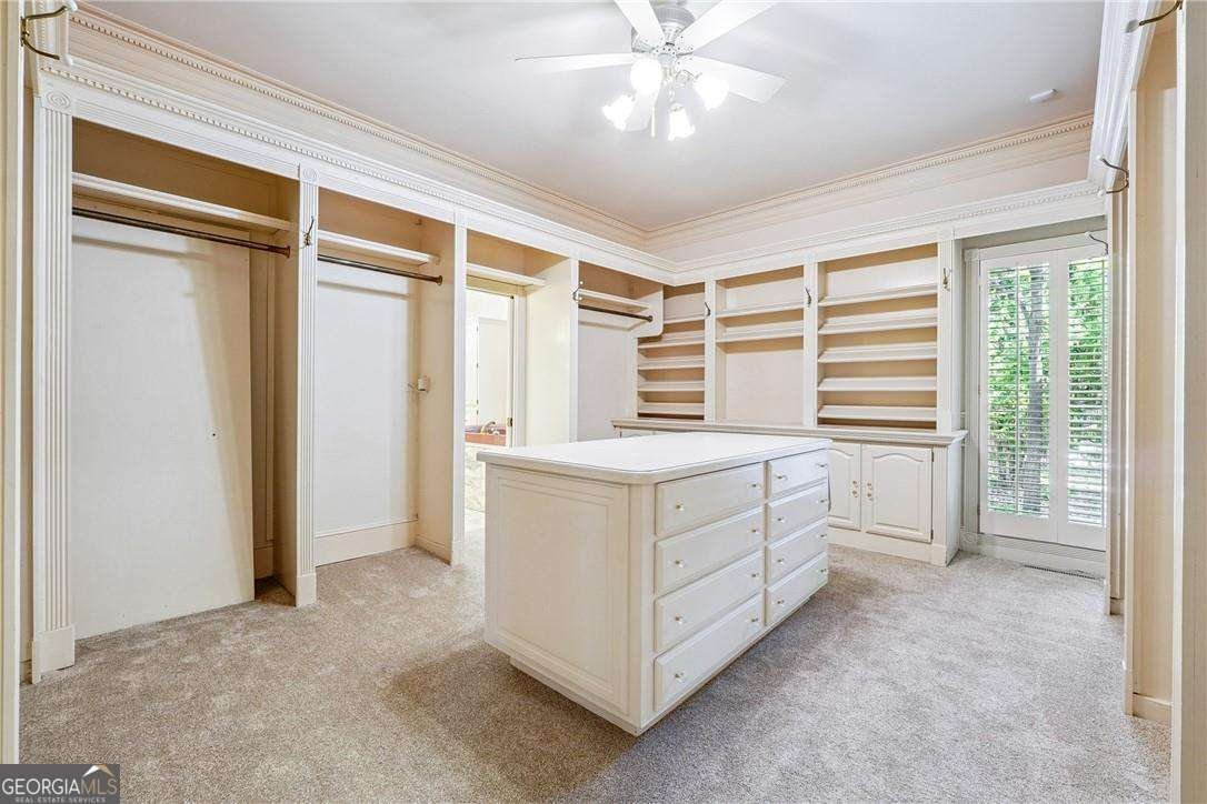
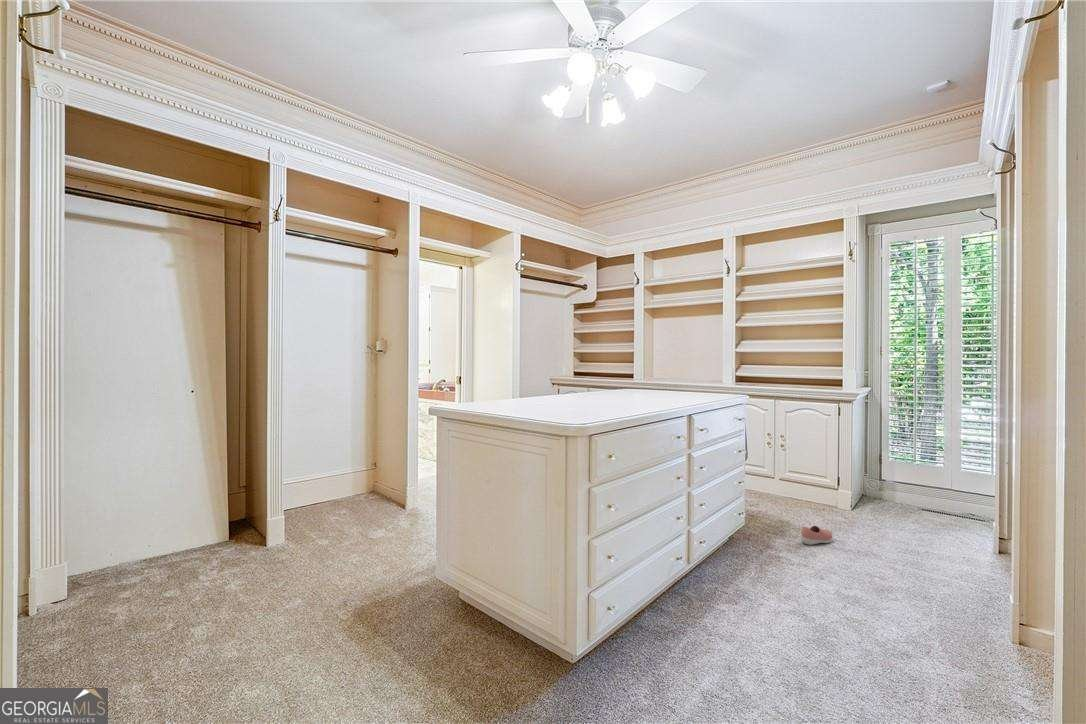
+ shoe [800,525,834,546]
